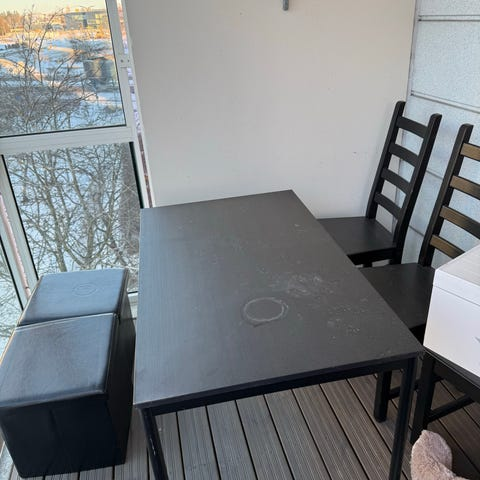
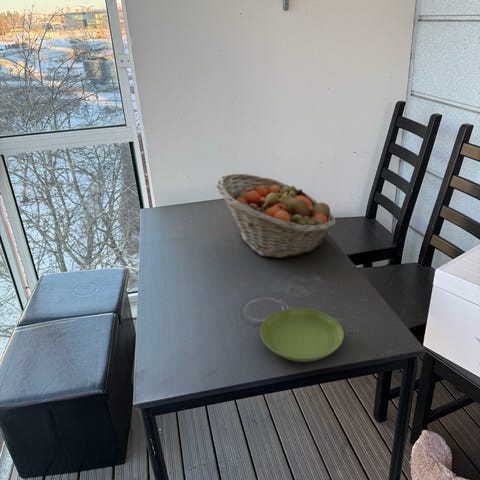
+ fruit basket [215,173,337,259]
+ saucer [259,307,345,363]
